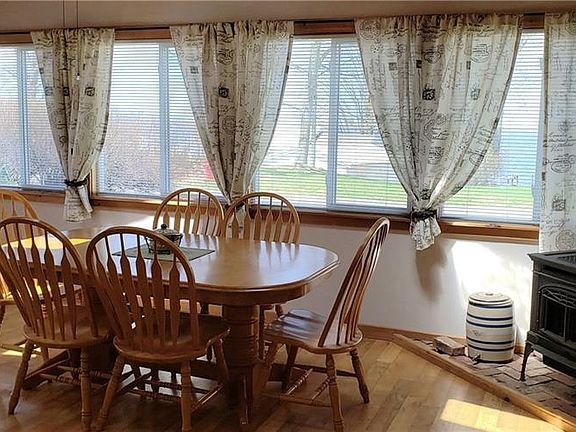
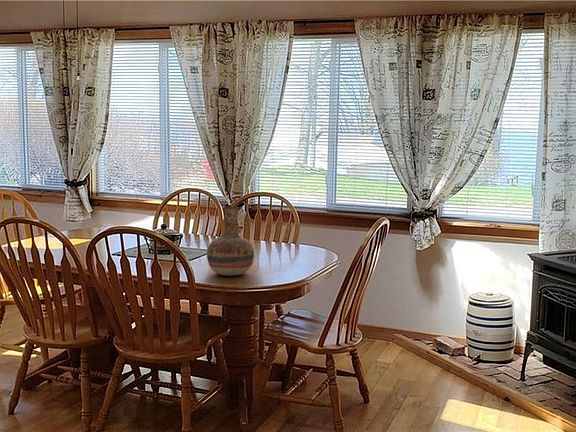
+ vase [206,206,255,277]
